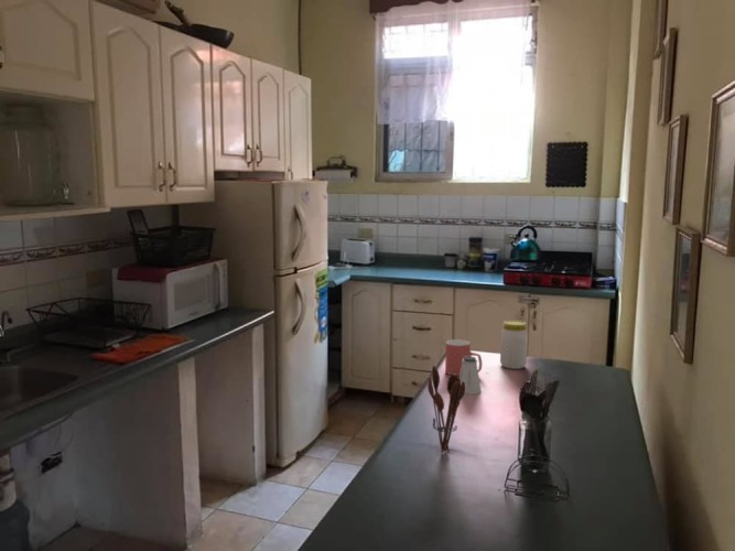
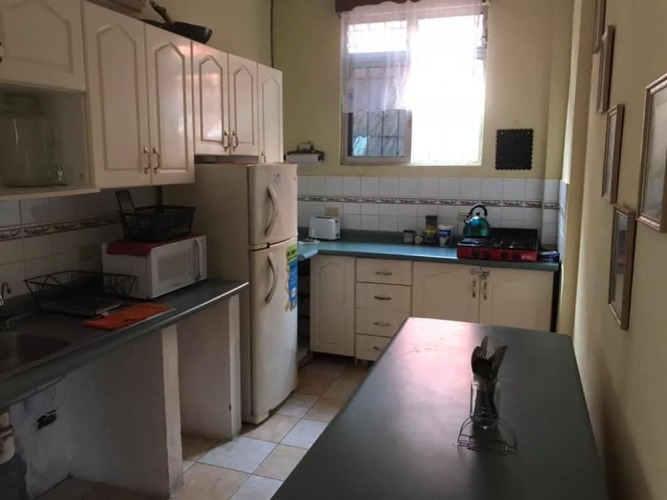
- saltshaker [458,356,483,396]
- mug [444,338,483,377]
- jar [499,320,529,370]
- utensil holder [426,365,465,454]
